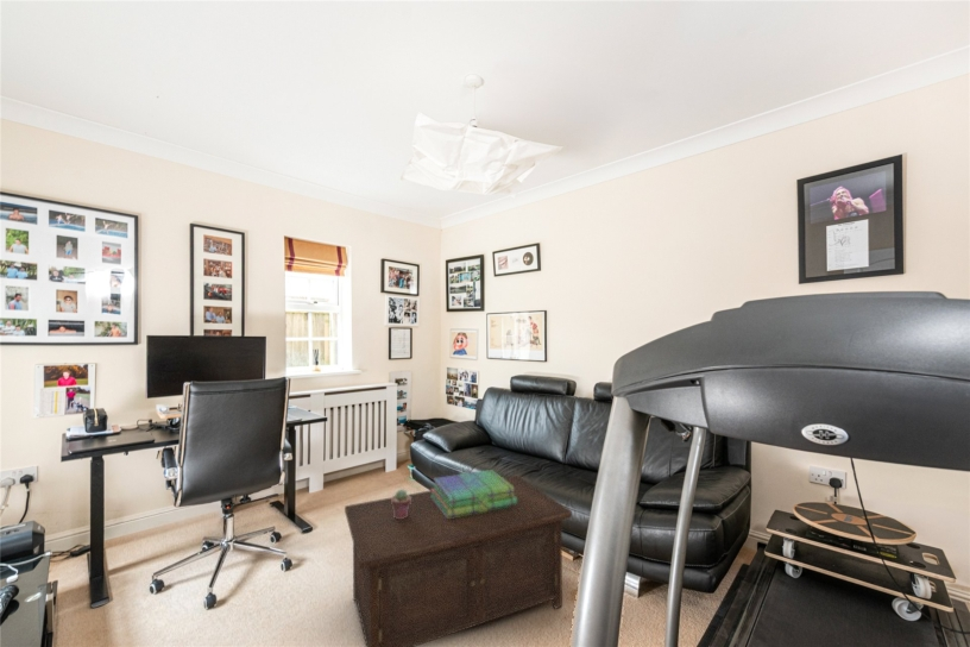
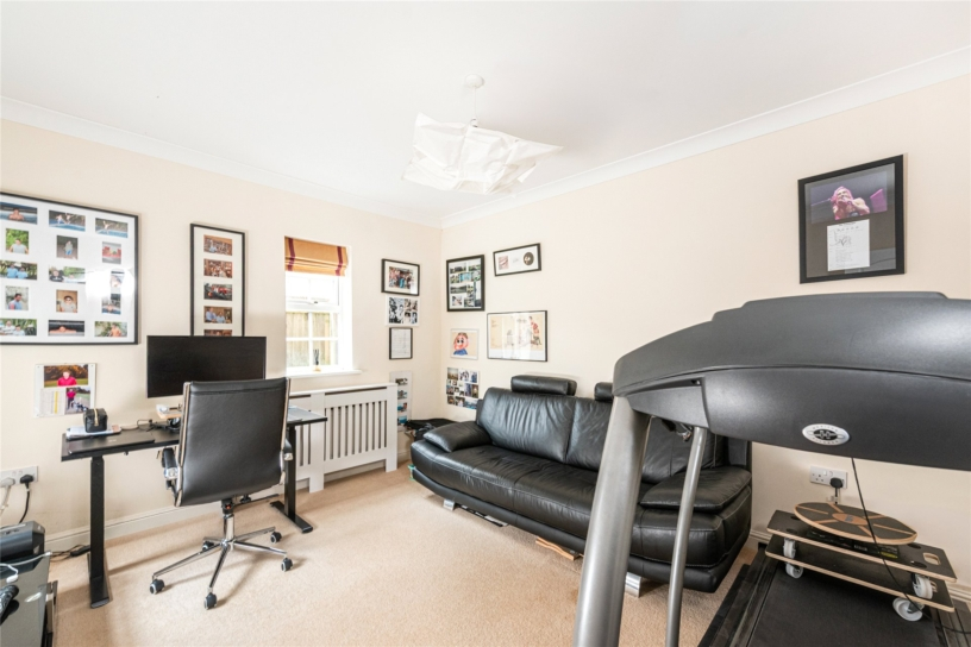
- cabinet [344,473,573,647]
- potted succulent [390,488,411,519]
- stack of books [429,469,517,519]
